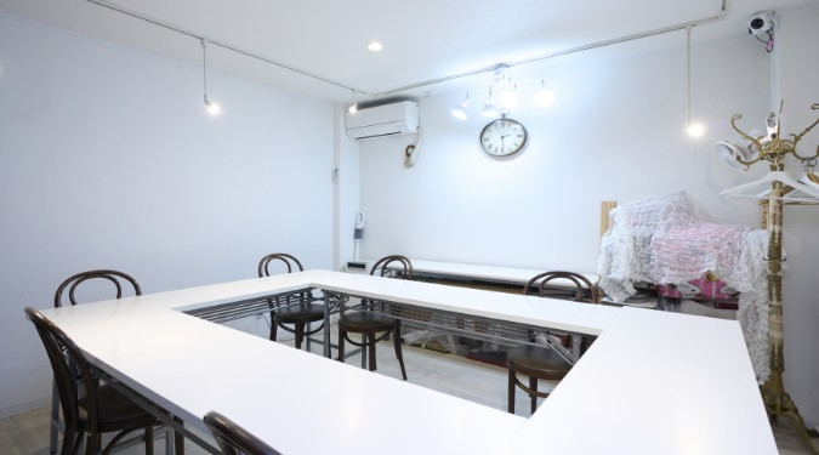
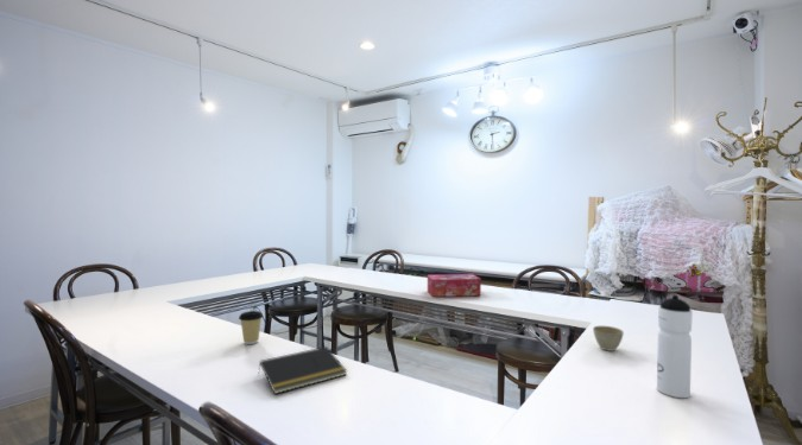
+ notepad [257,345,348,395]
+ flower pot [592,325,625,352]
+ tissue box [427,273,482,298]
+ coffee cup [238,310,264,345]
+ water bottle [656,294,694,399]
